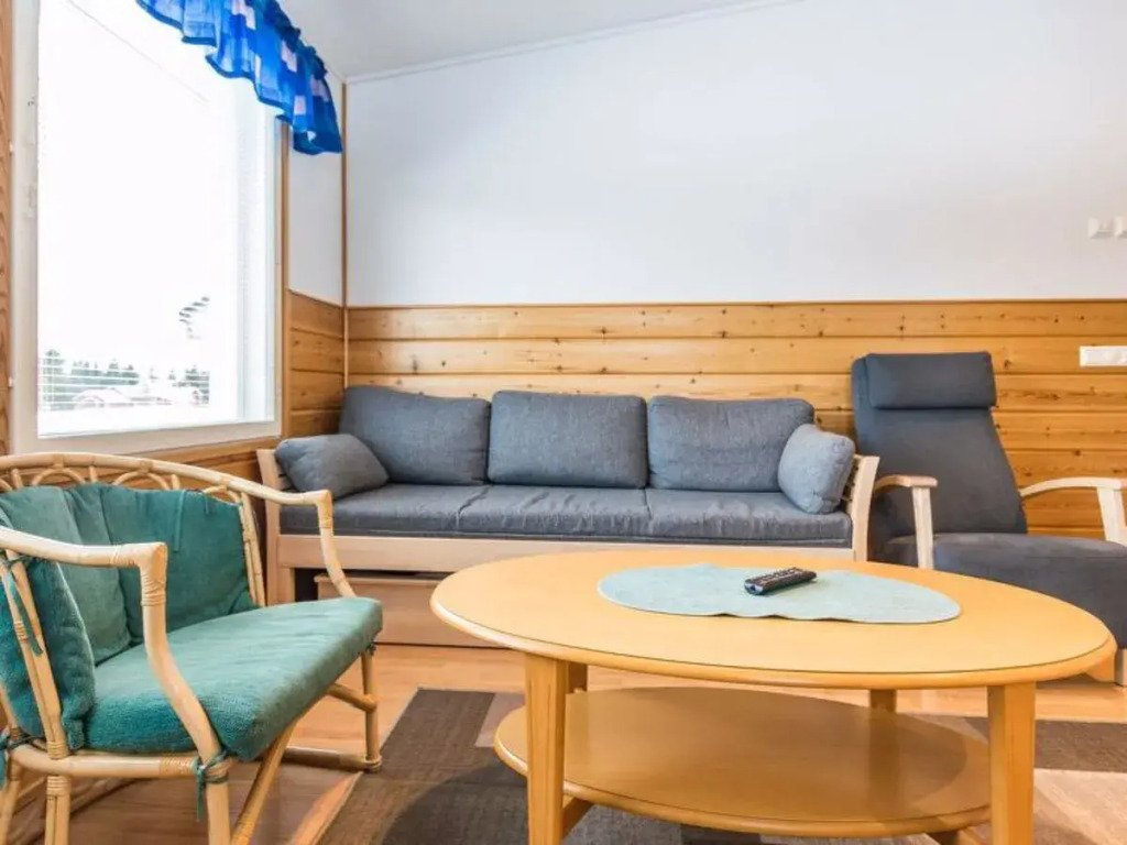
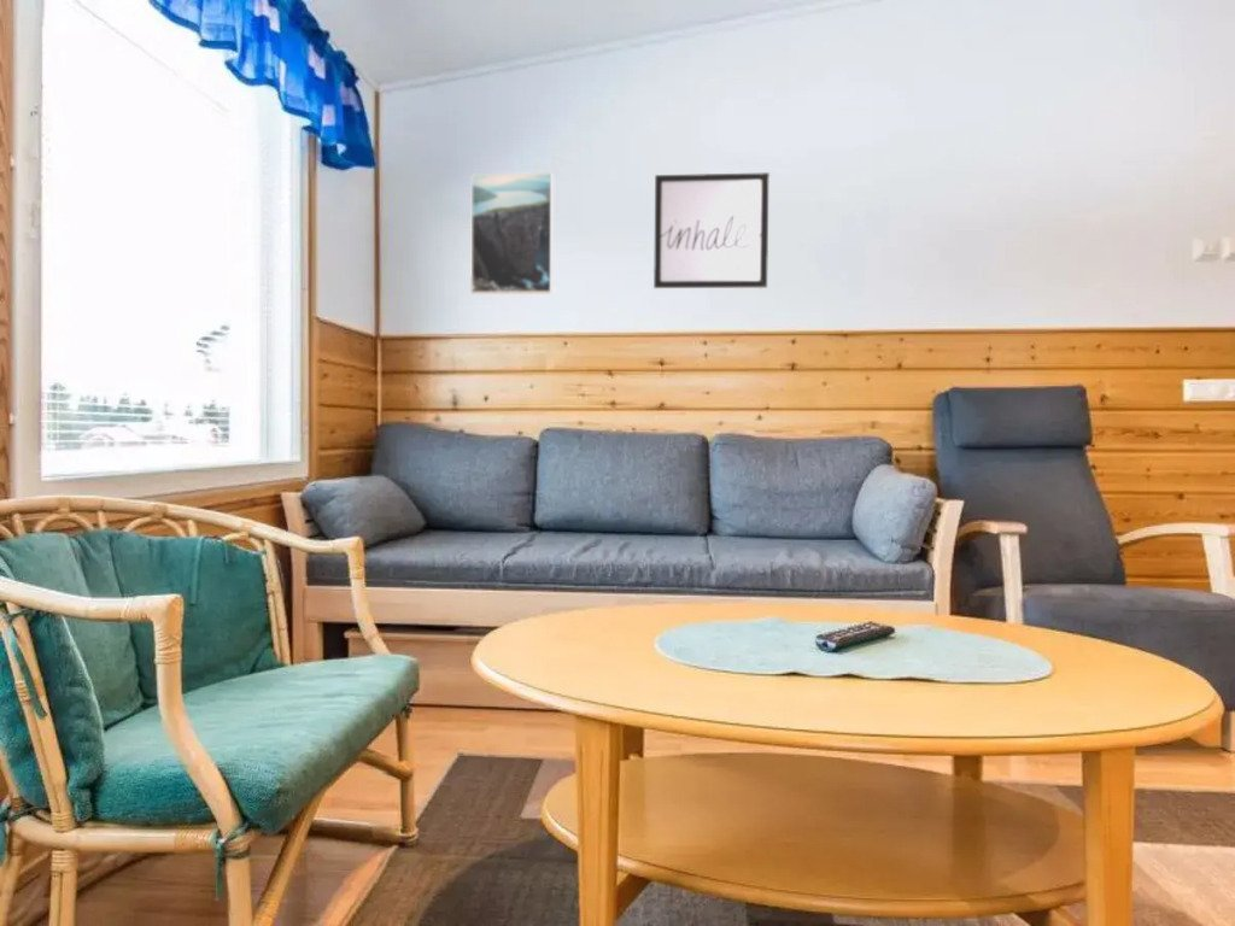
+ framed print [469,171,555,295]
+ wall art [652,171,771,289]
